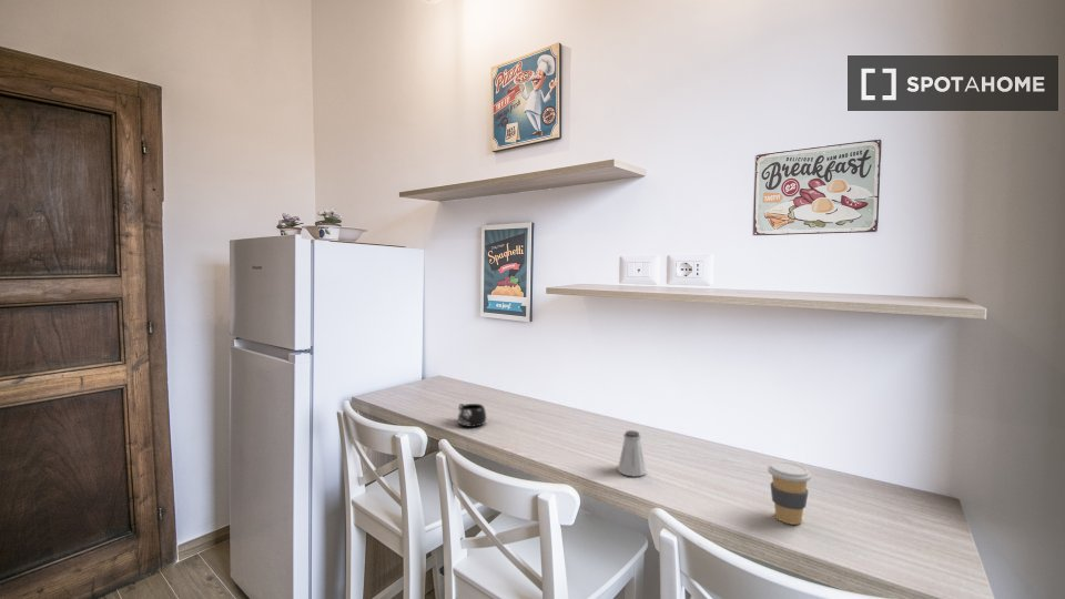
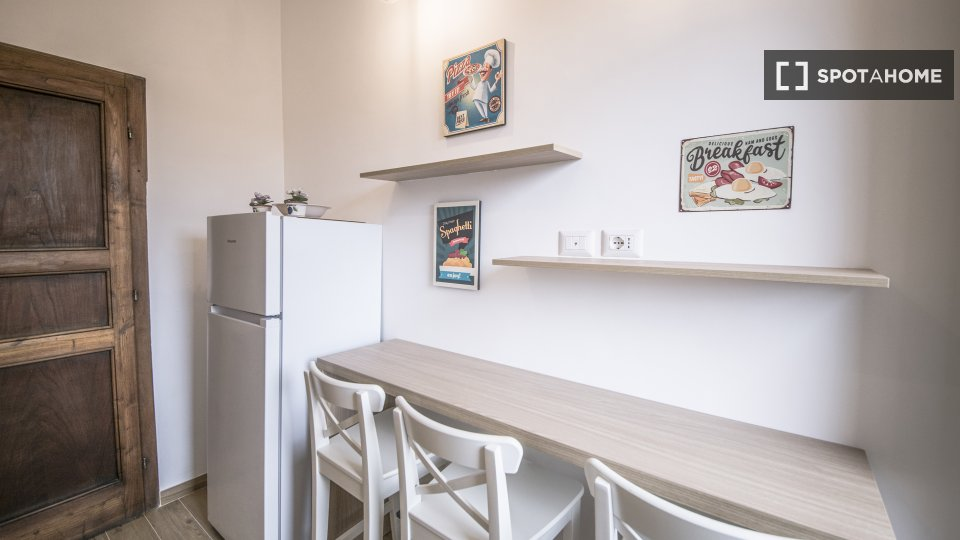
- mug [457,403,487,428]
- coffee cup [767,460,813,526]
- saltshaker [617,429,647,477]
